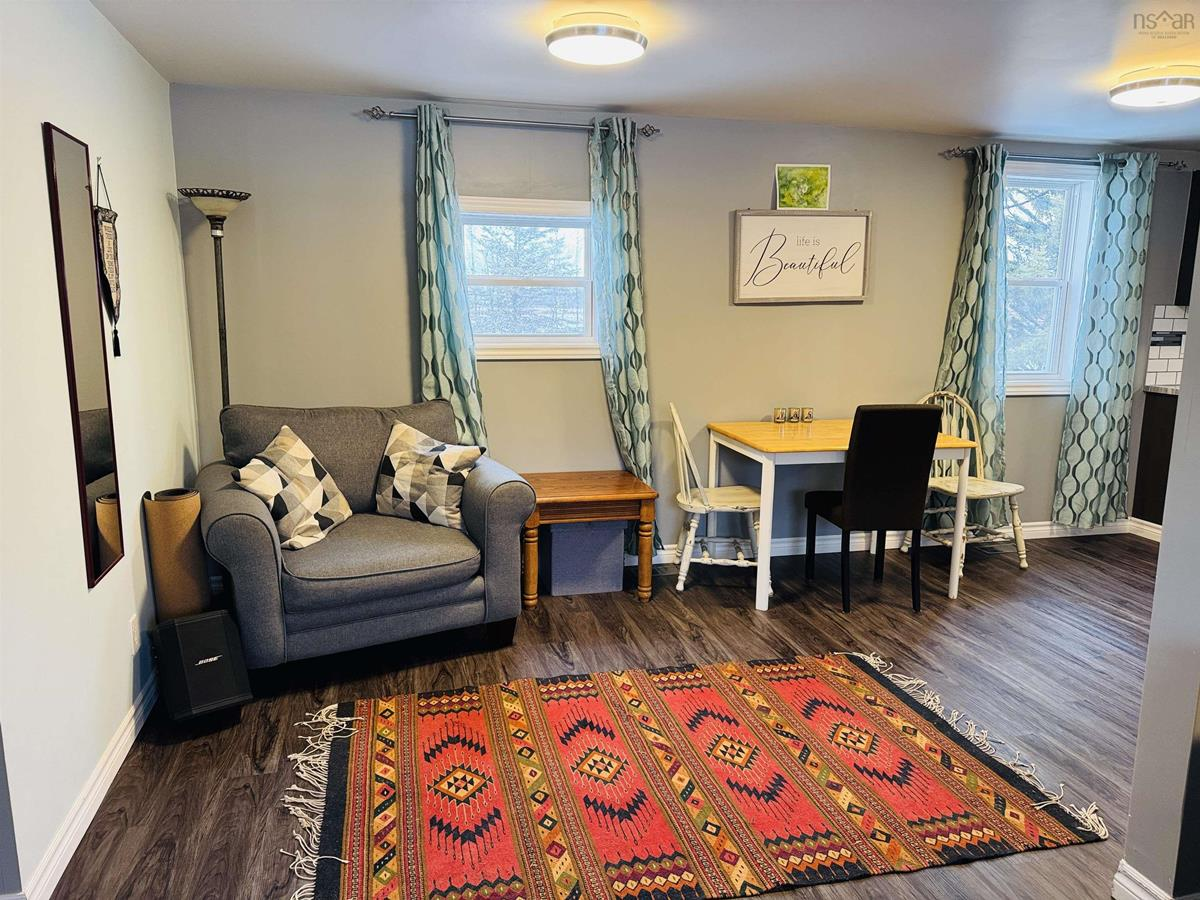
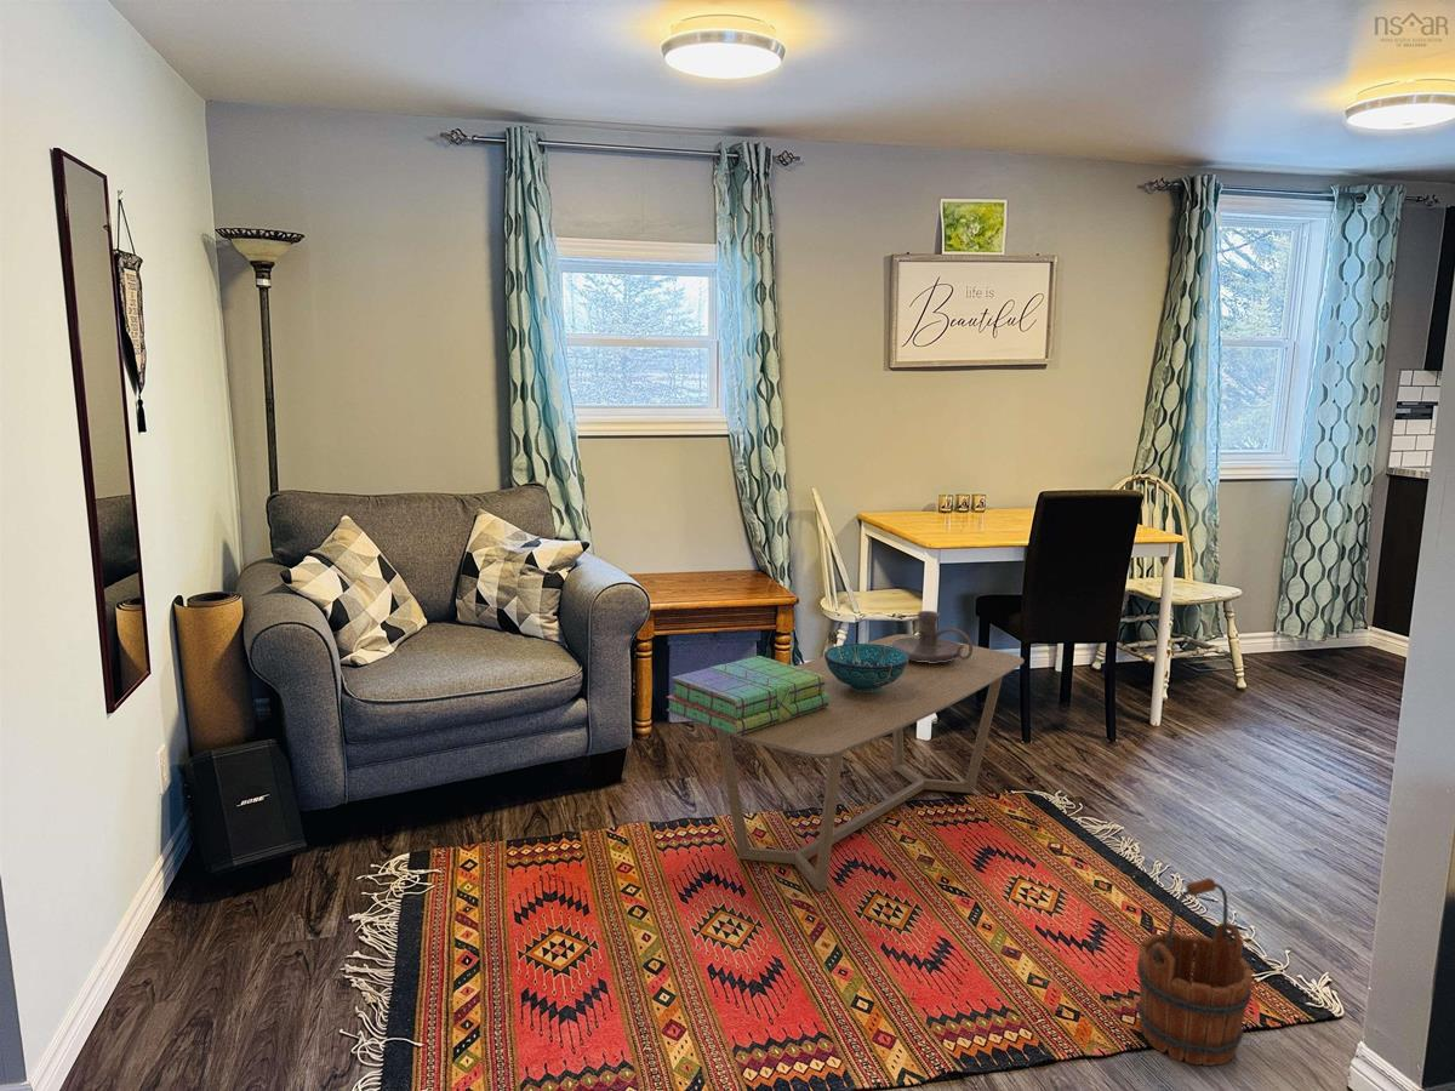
+ wooden bucket [1136,876,1254,1067]
+ coffee table [715,633,1025,893]
+ decorative bowl [823,642,909,692]
+ stack of books [666,655,829,738]
+ candle holder [891,610,974,663]
